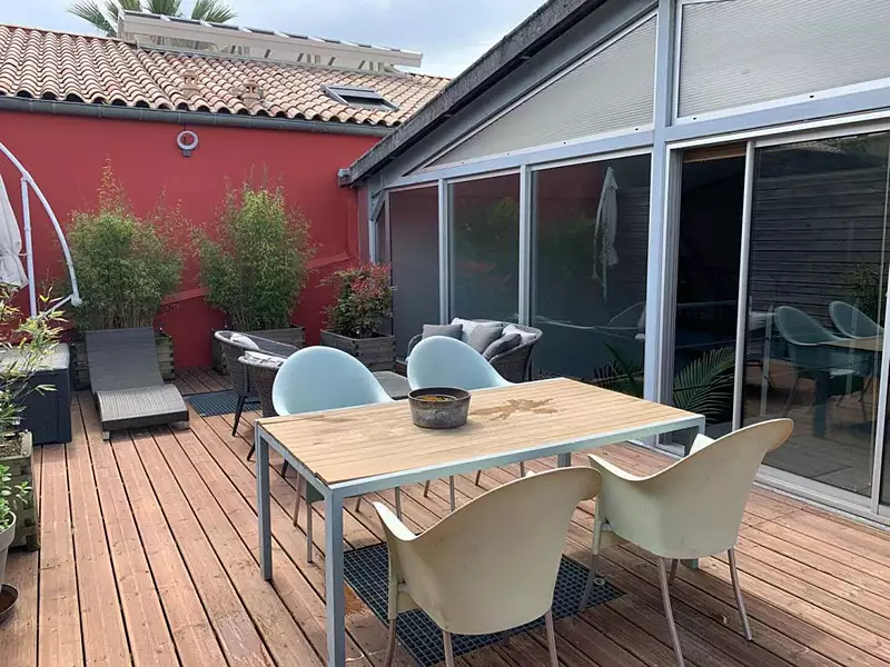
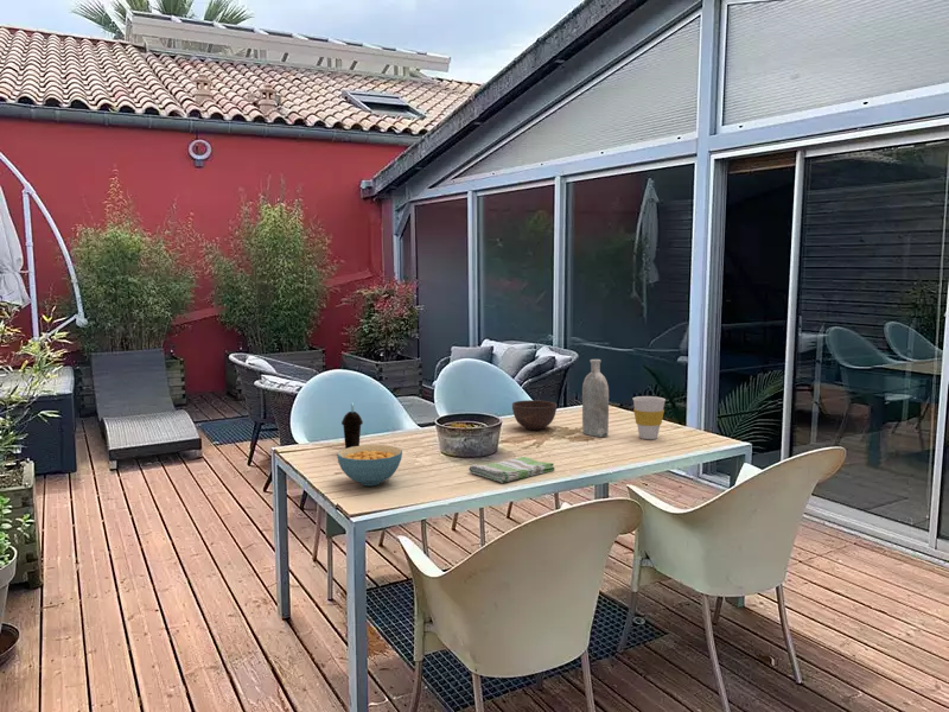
+ cup [340,401,364,449]
+ bottle [581,358,610,438]
+ cereal bowl [336,444,403,487]
+ dish towel [467,456,555,484]
+ cup [632,395,667,440]
+ bowl [511,399,558,431]
